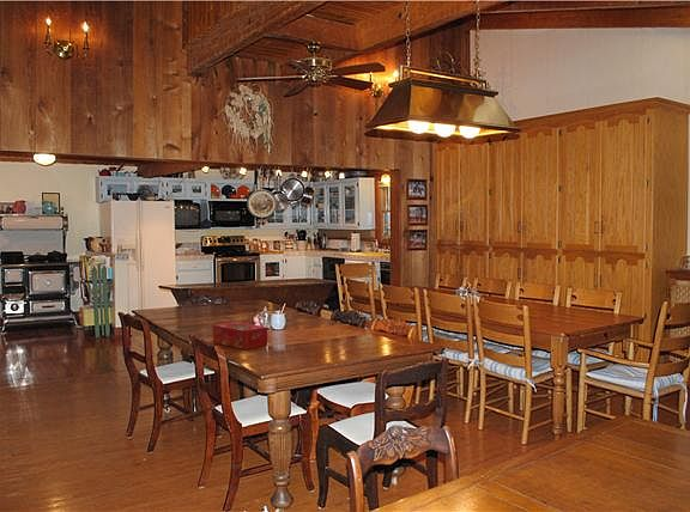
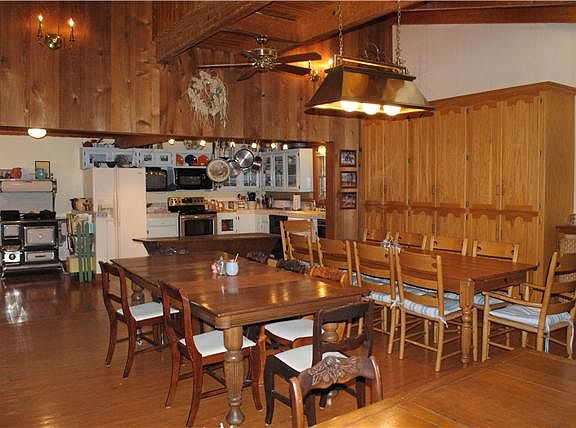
- tissue box [212,321,268,351]
